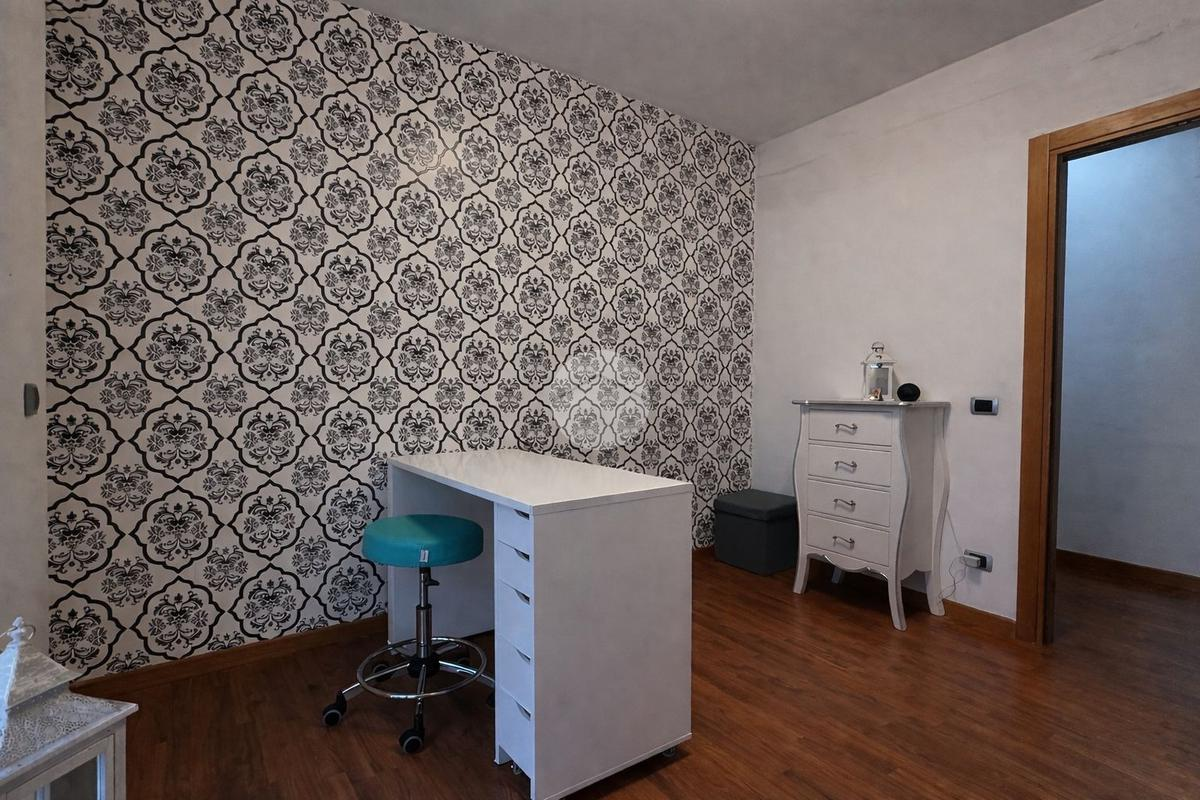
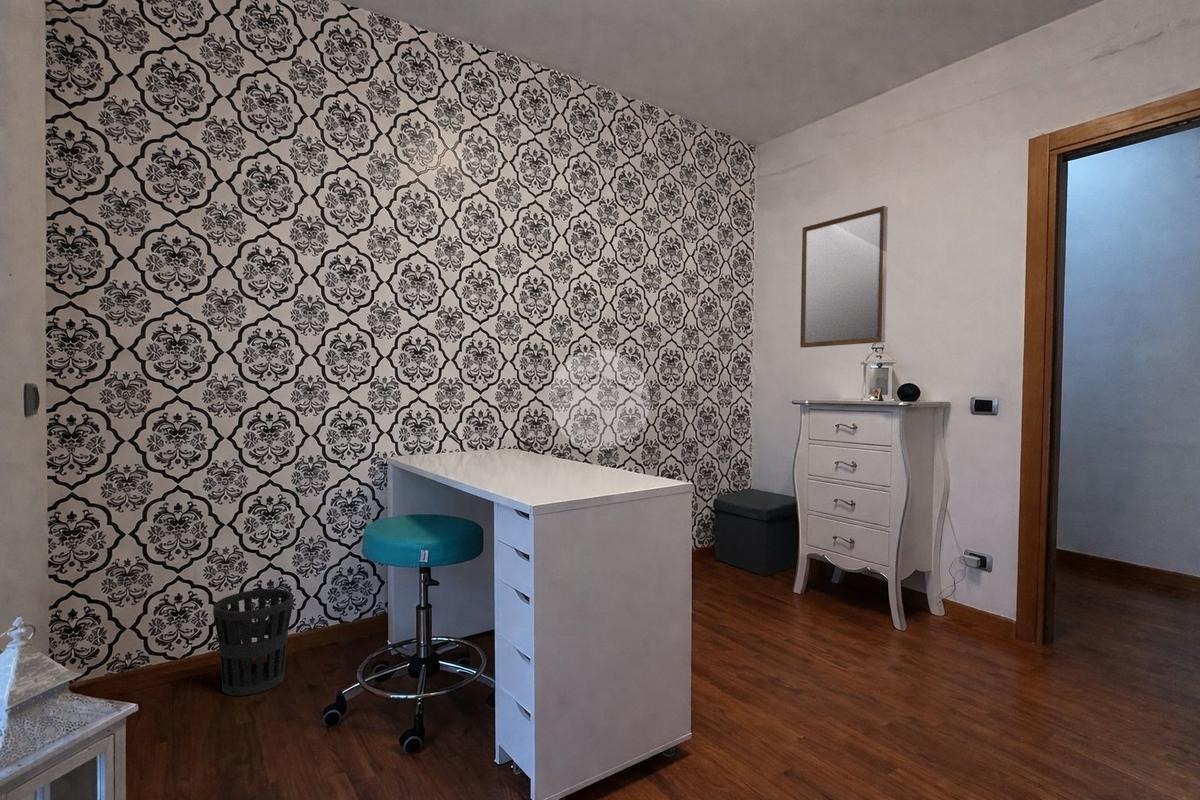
+ home mirror [799,205,889,349]
+ wastebasket [212,588,294,697]
